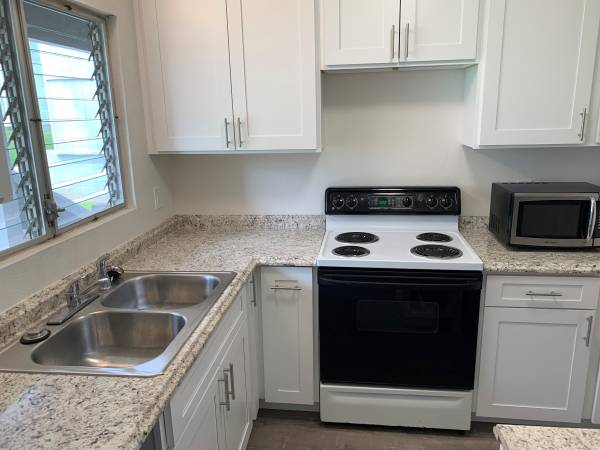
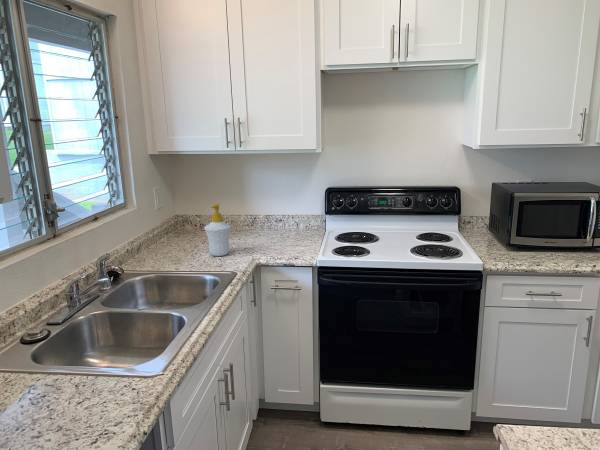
+ soap bottle [203,202,232,257]
